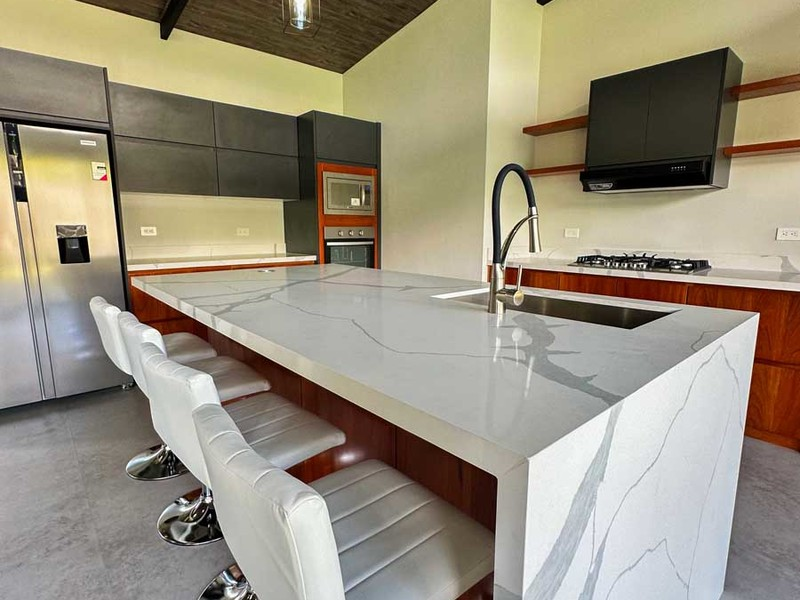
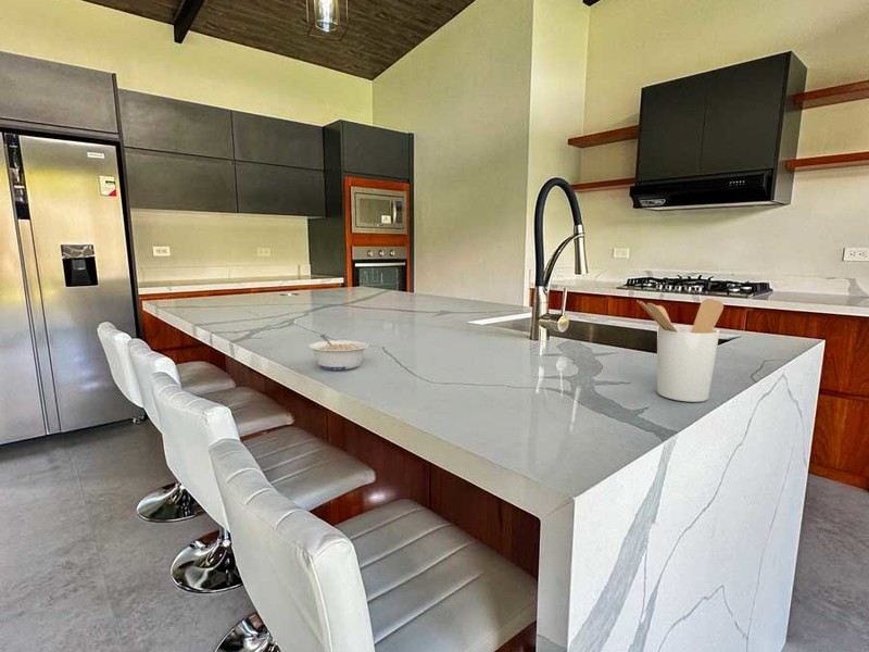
+ utensil holder [635,298,725,403]
+ legume [307,334,369,371]
